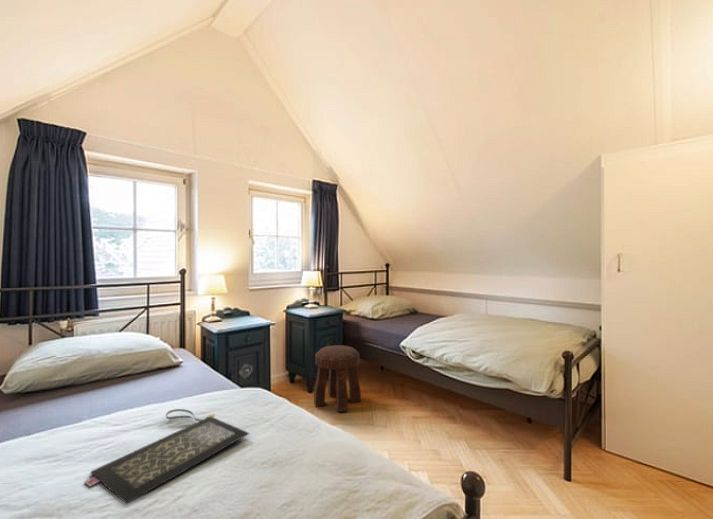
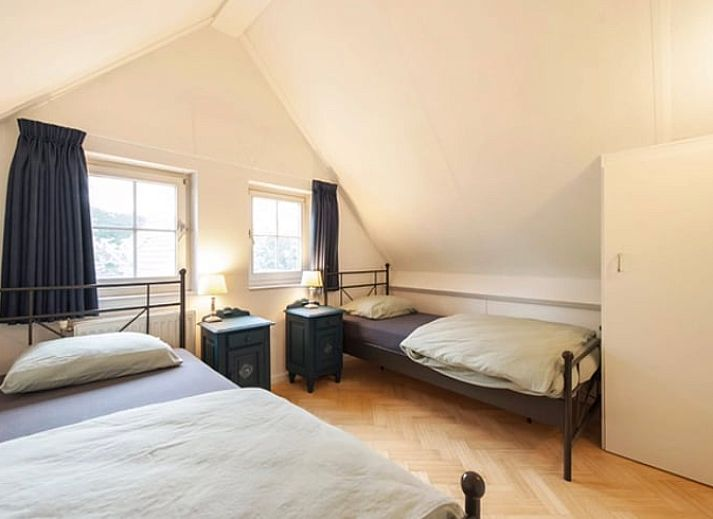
- clutch bag [84,408,251,505]
- stool [313,344,362,413]
